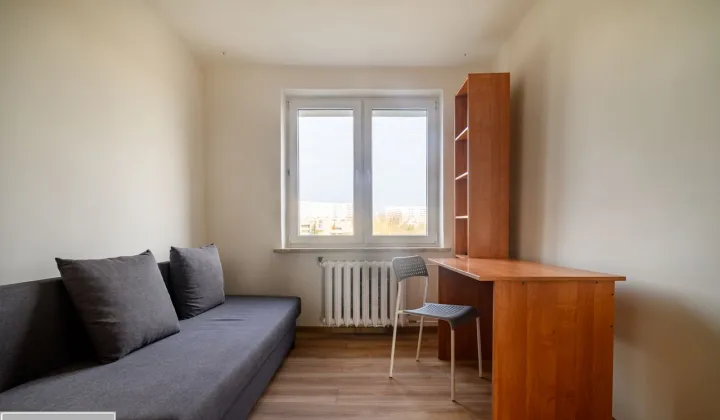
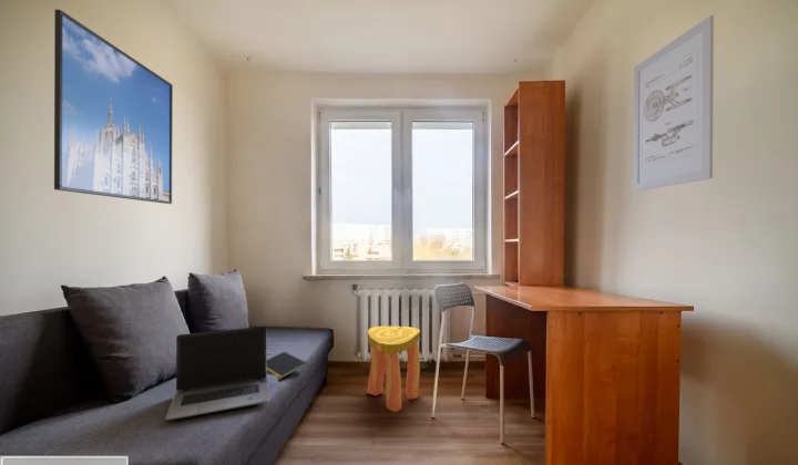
+ laptop computer [164,326,272,421]
+ notepad [266,351,308,381]
+ wall art [632,14,715,193]
+ stool [366,326,421,413]
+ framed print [53,9,174,205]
